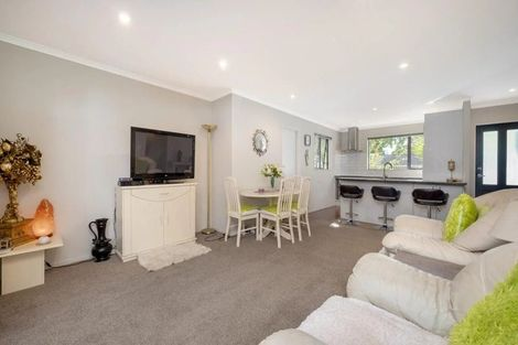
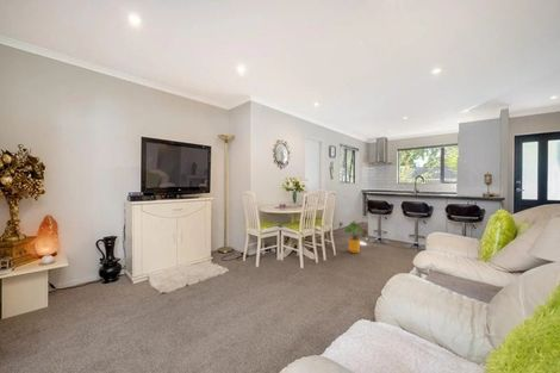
+ house plant [337,219,369,254]
